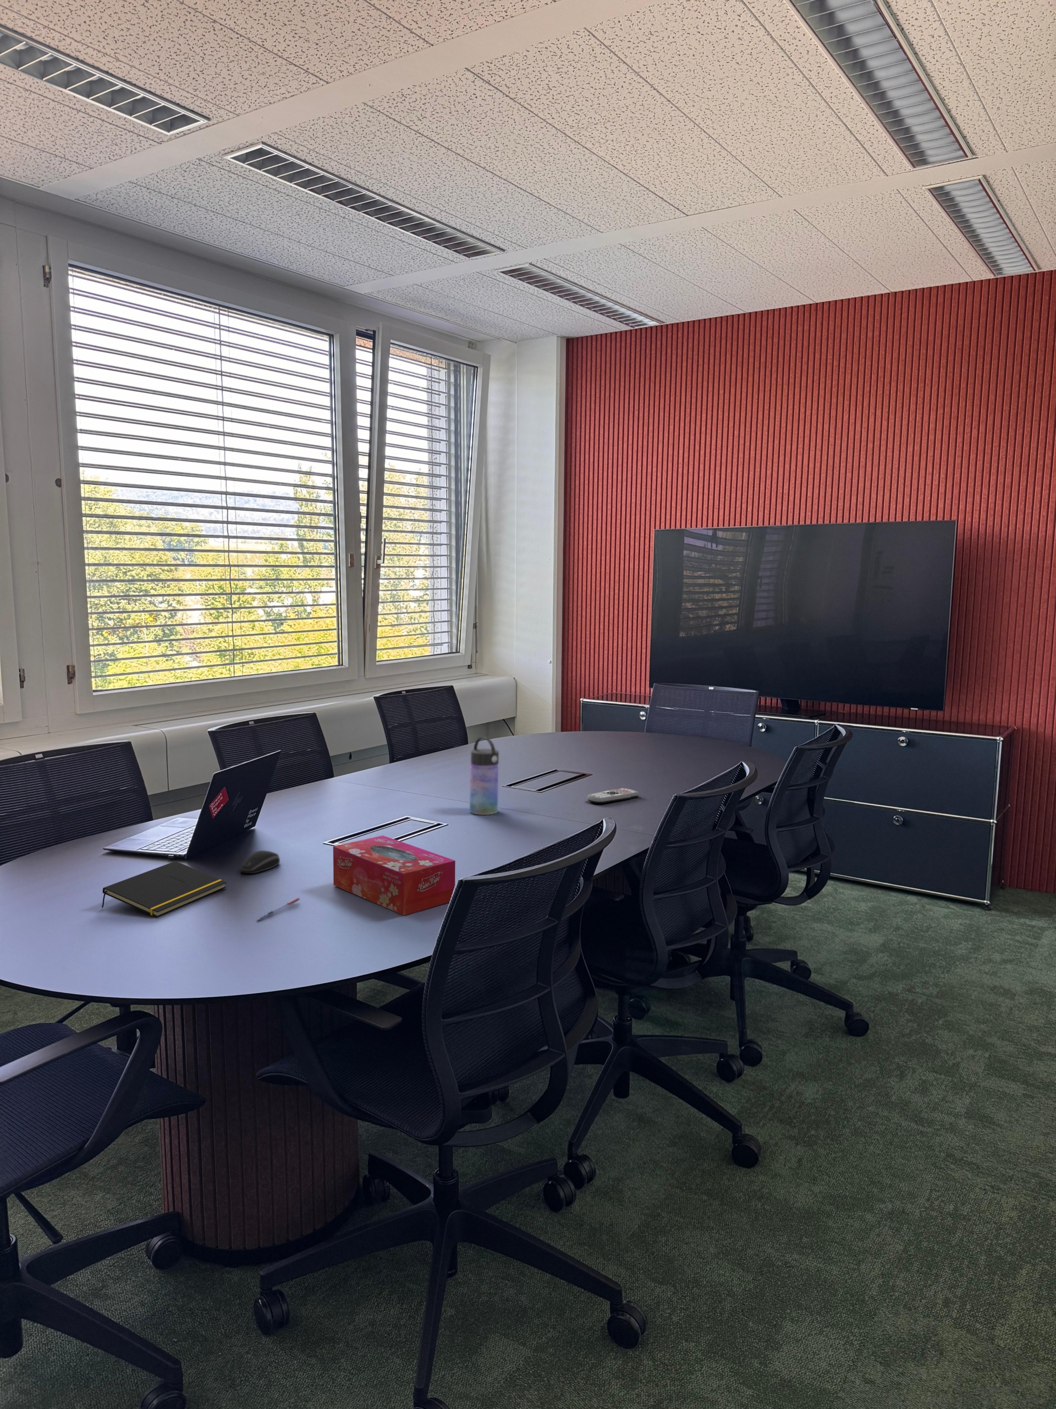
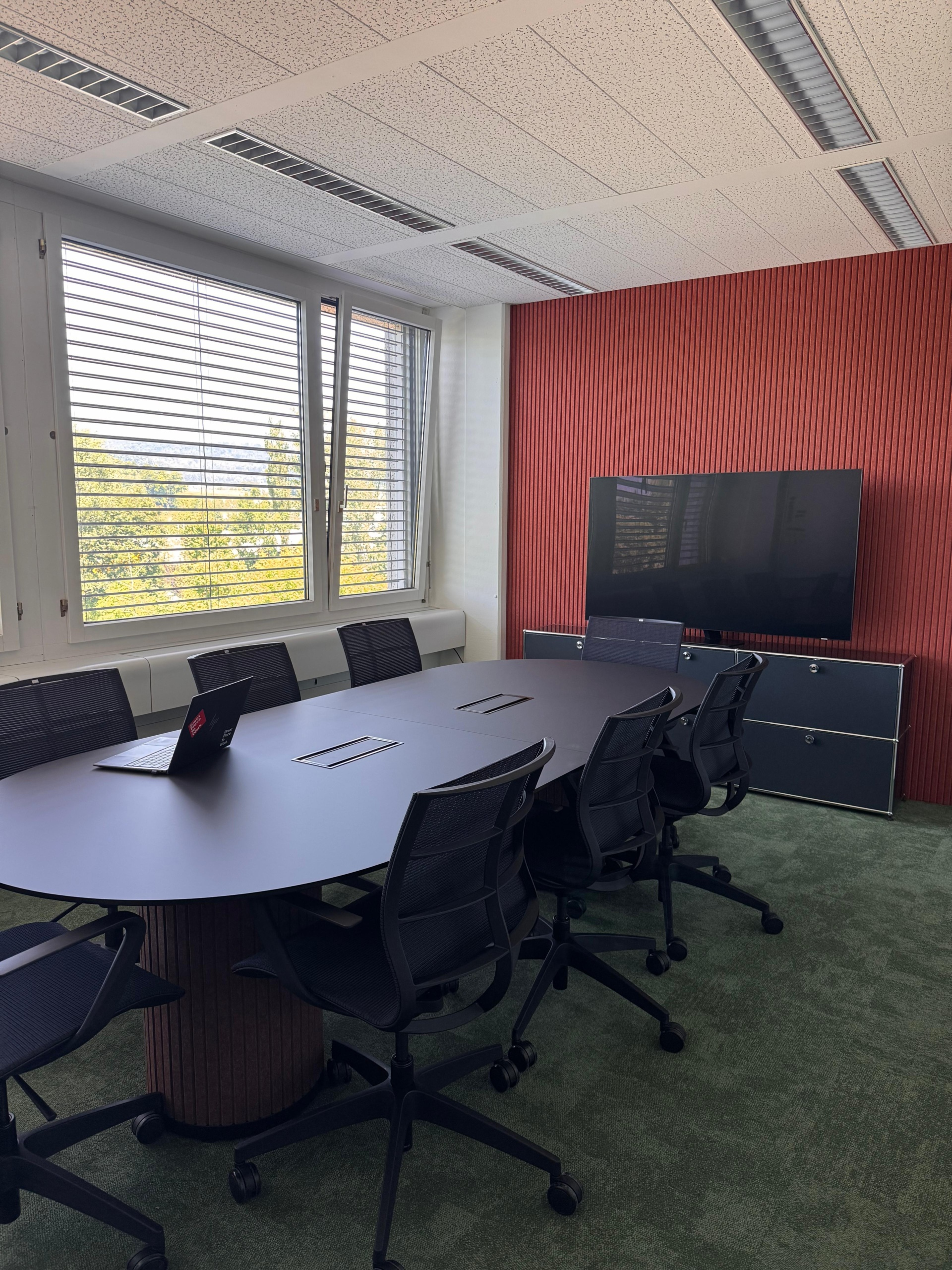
- computer mouse [240,850,281,874]
- notepad [101,861,227,918]
- remote control [587,788,639,803]
- pen [256,898,301,921]
- tissue box [333,835,456,916]
- water bottle [469,737,499,815]
